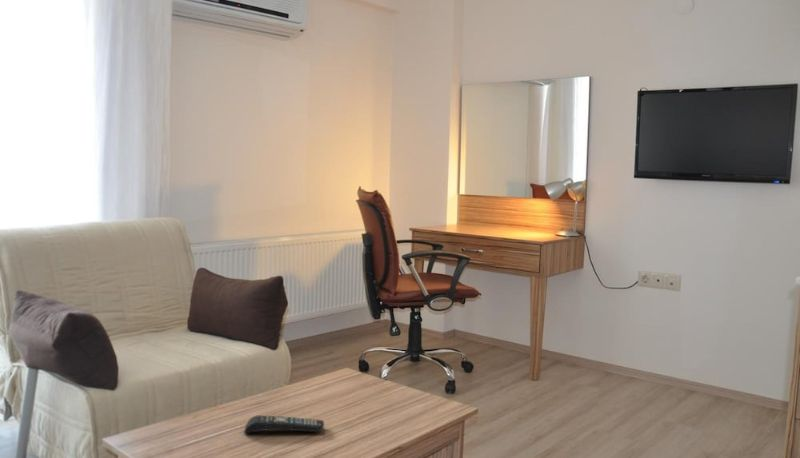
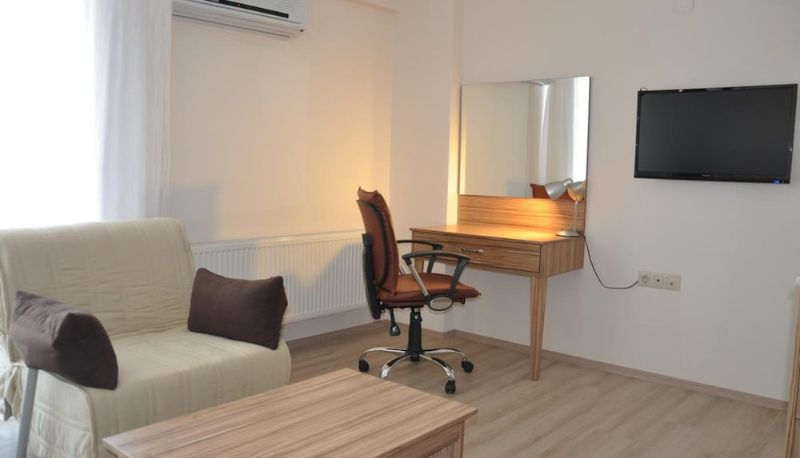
- remote control [243,415,325,434]
